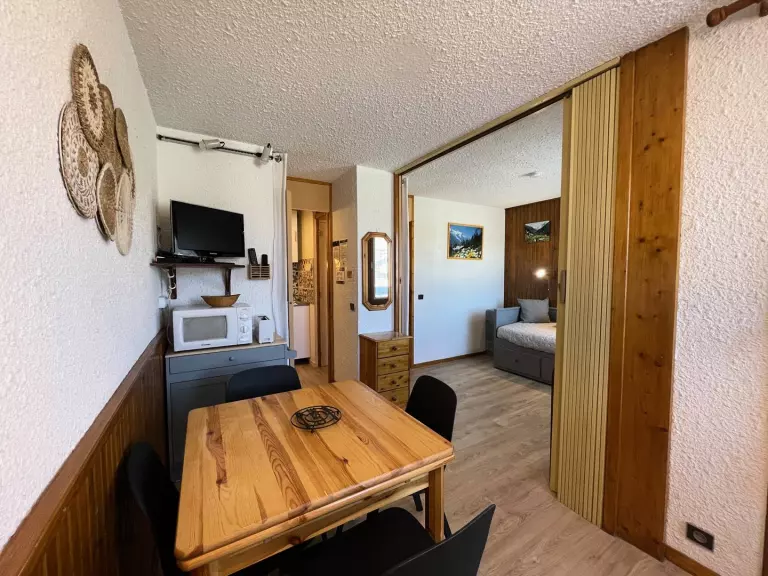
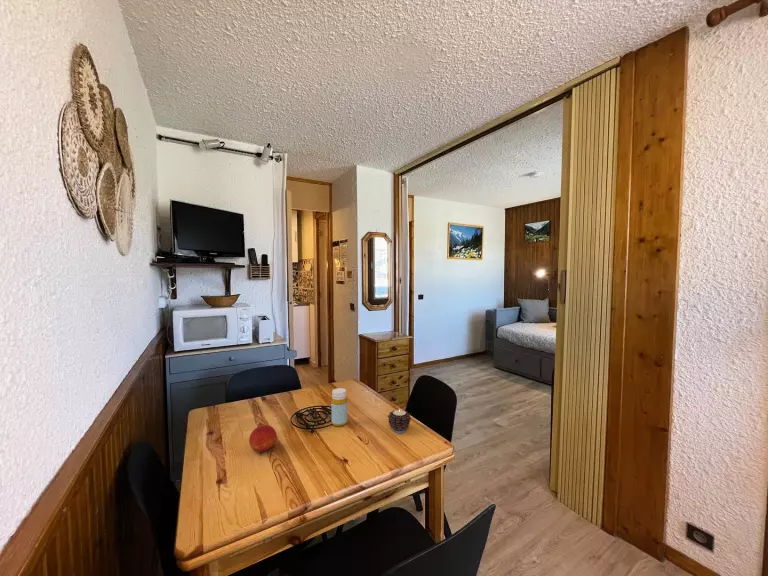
+ bottle [330,387,348,427]
+ candle [387,408,412,434]
+ fruit [248,424,278,455]
